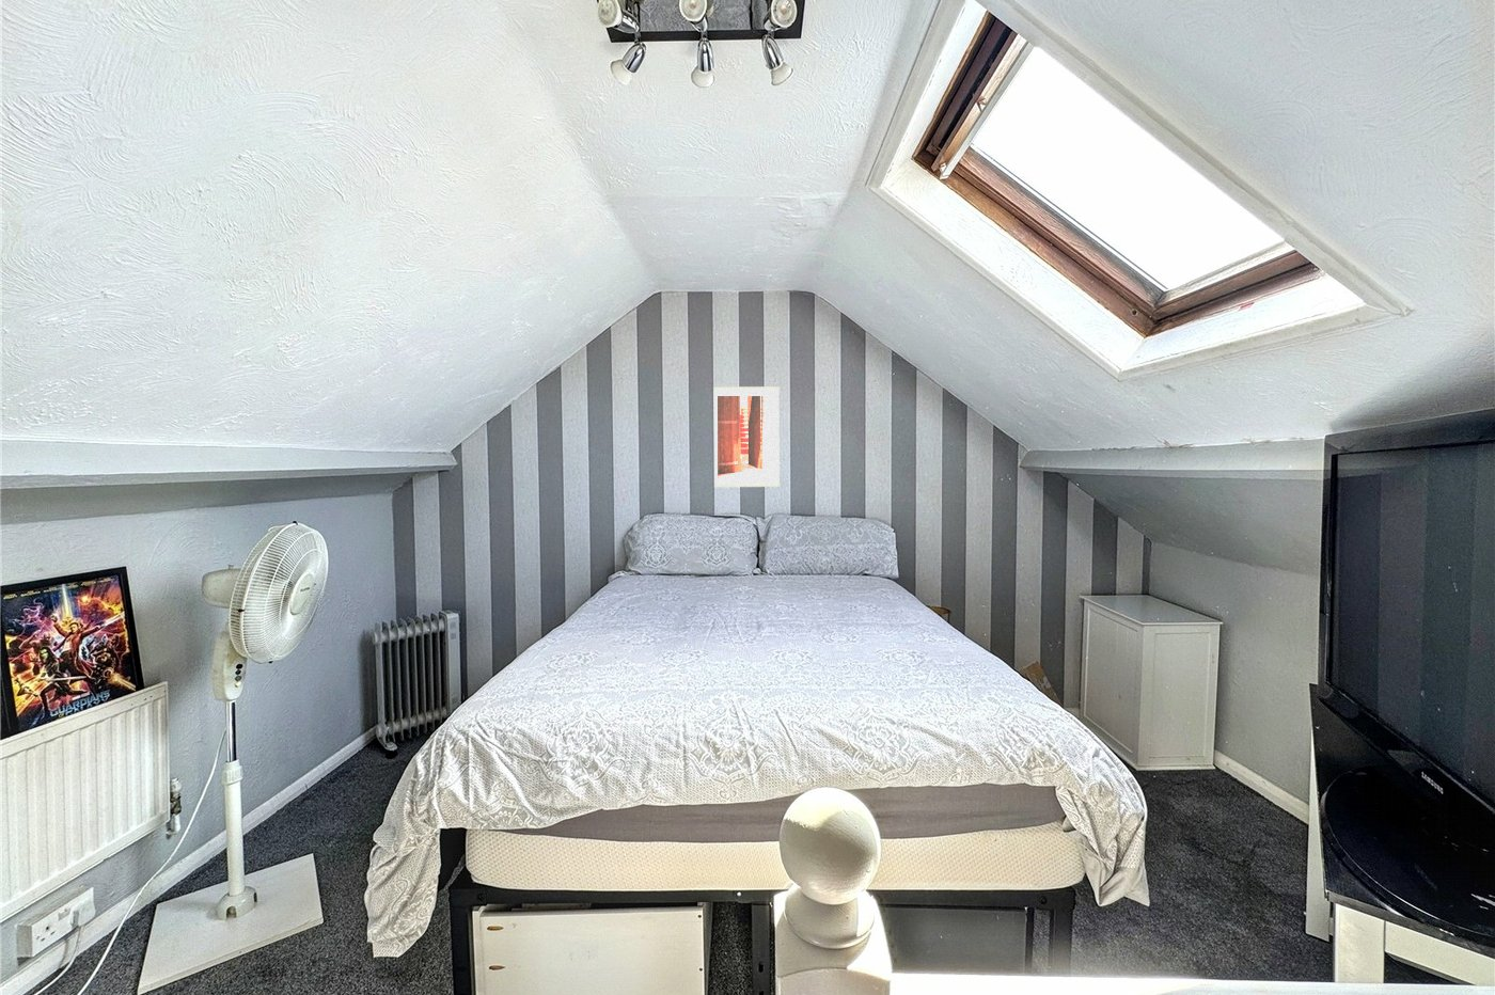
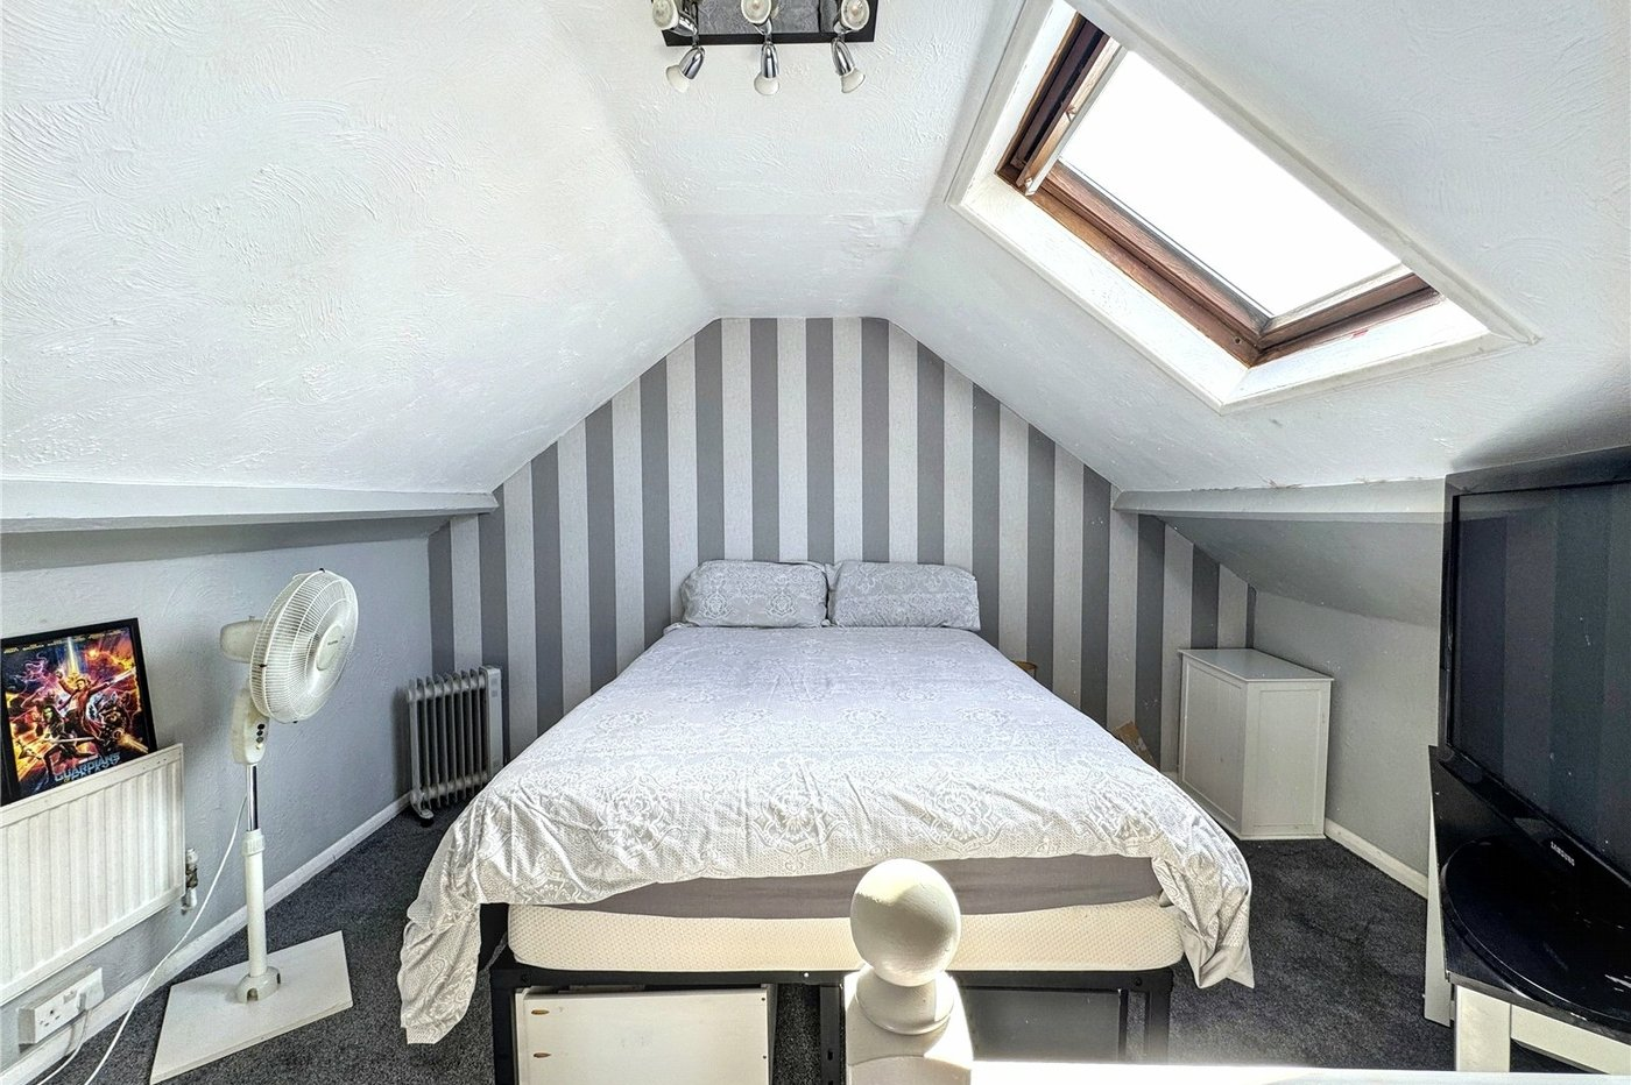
- wall art [712,385,781,488]
